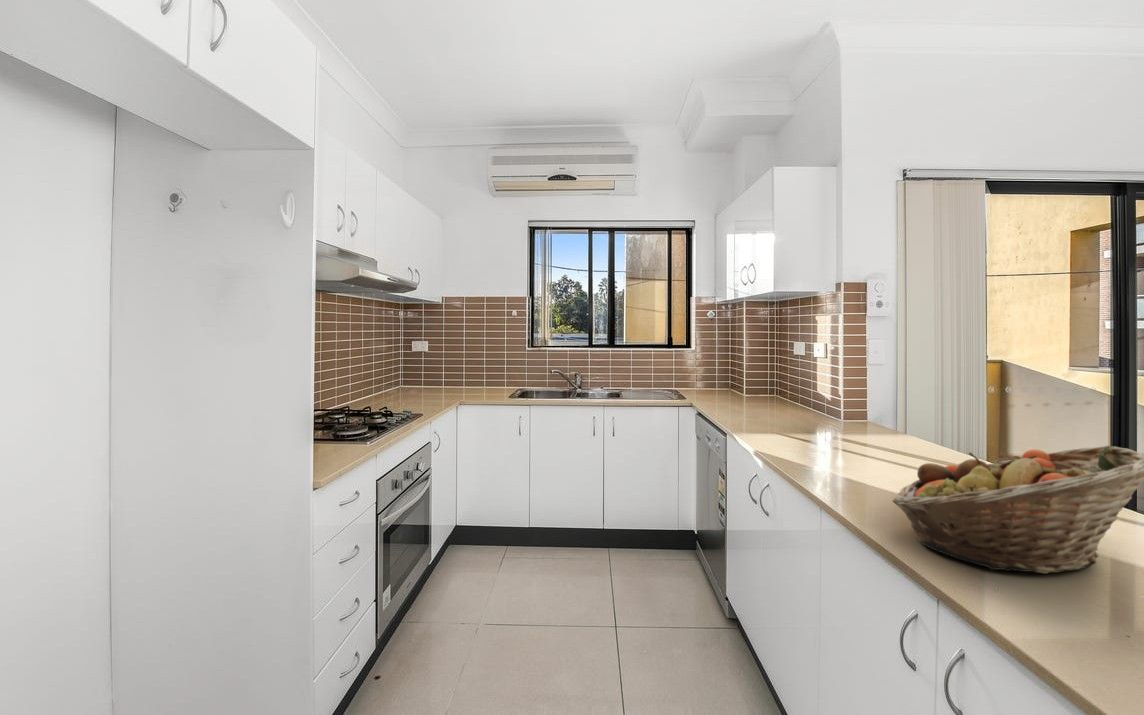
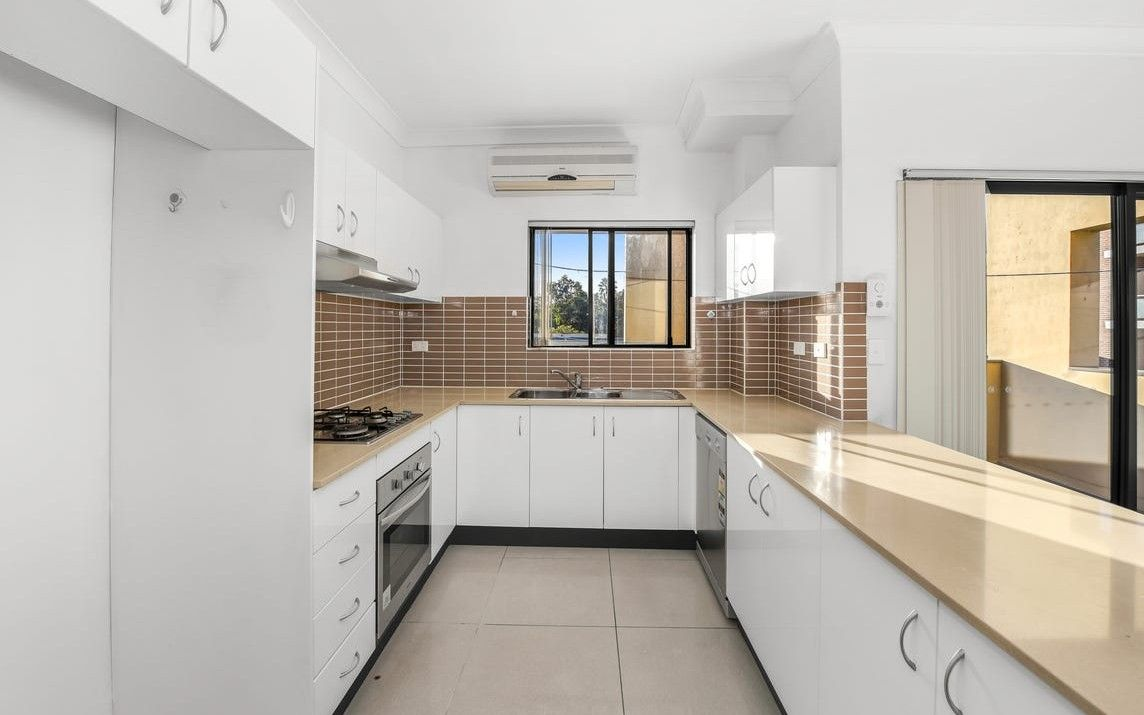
- fruit basket [891,445,1144,575]
